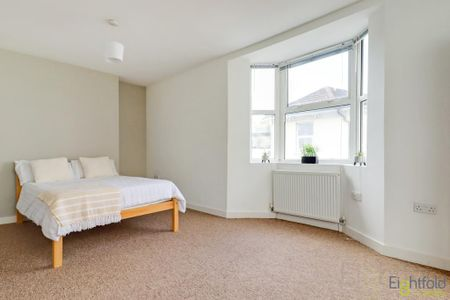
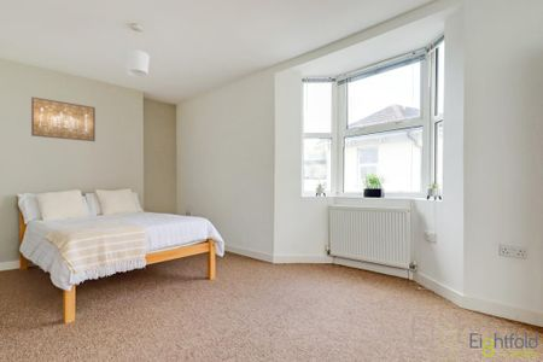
+ wall art [30,95,97,142]
